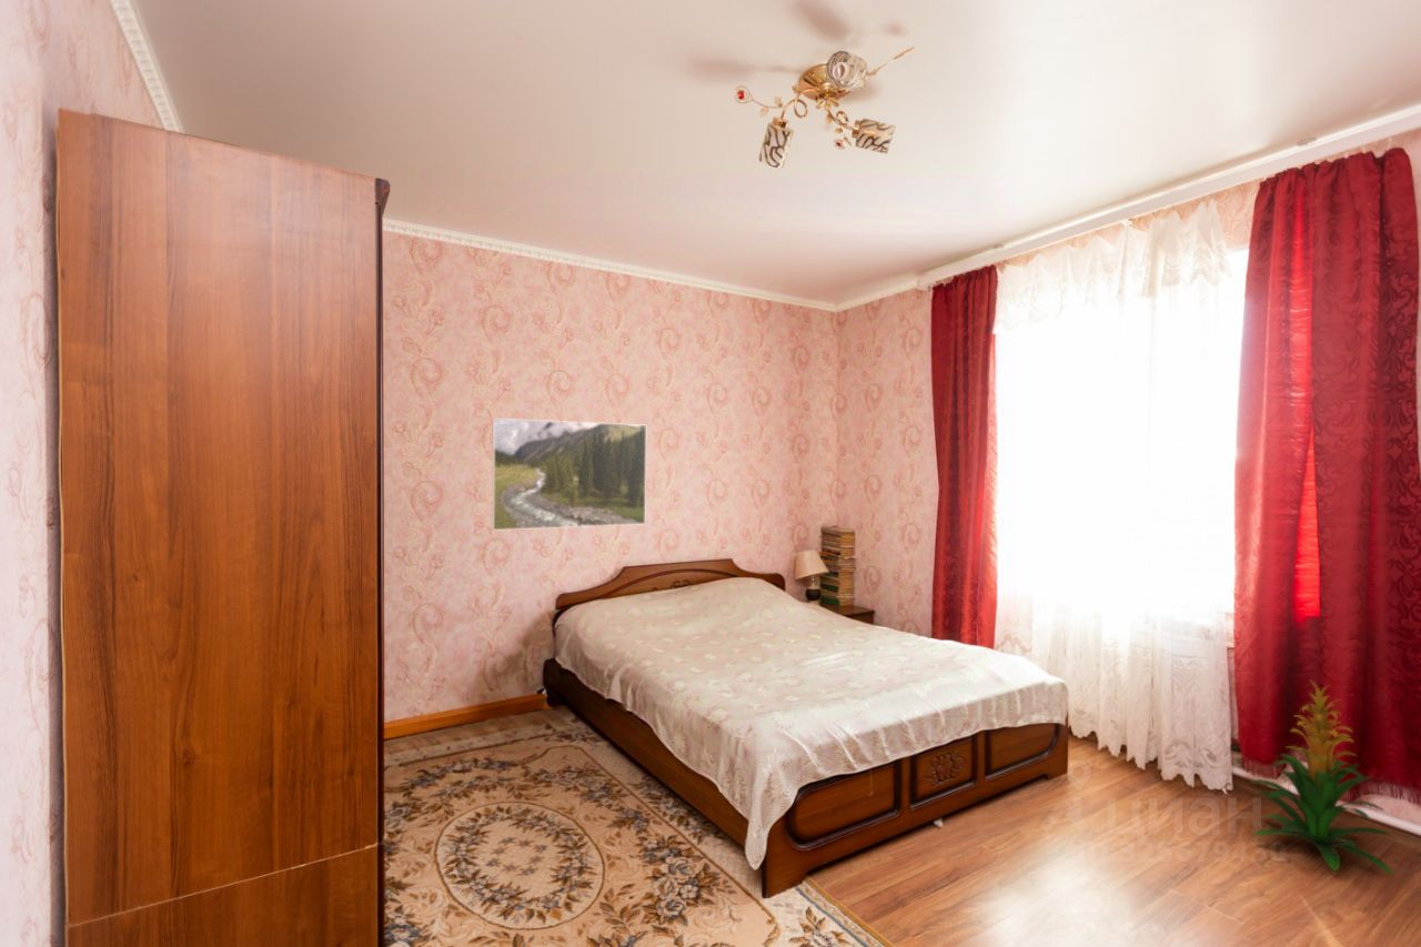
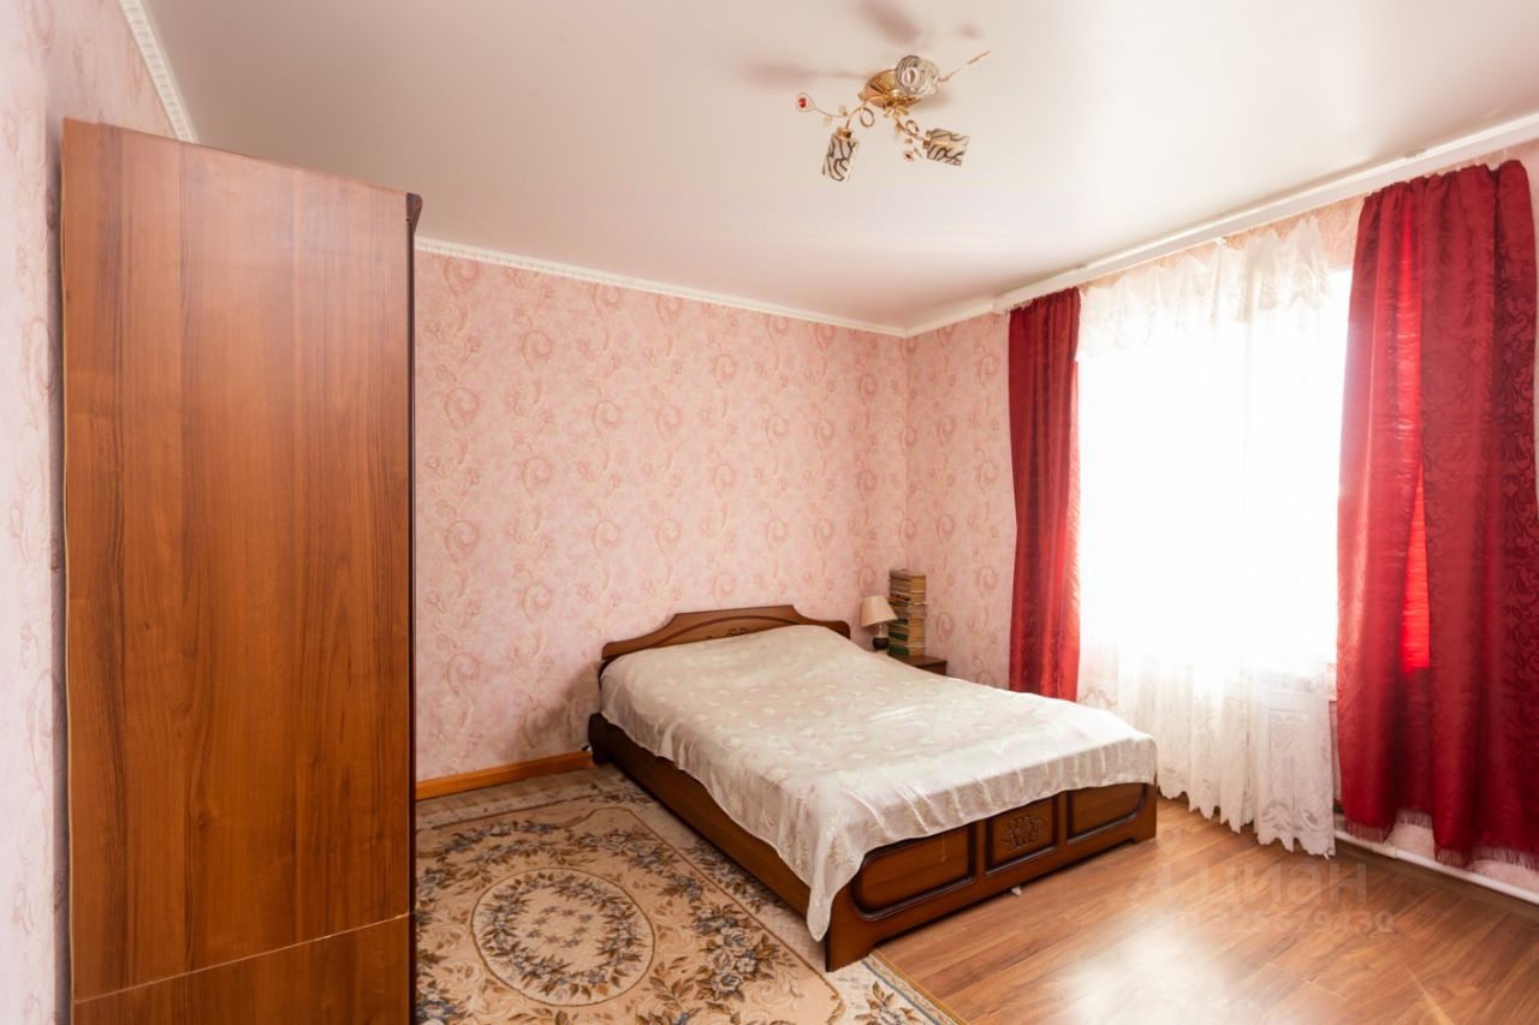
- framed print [491,417,647,532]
- indoor plant [1248,681,1395,877]
